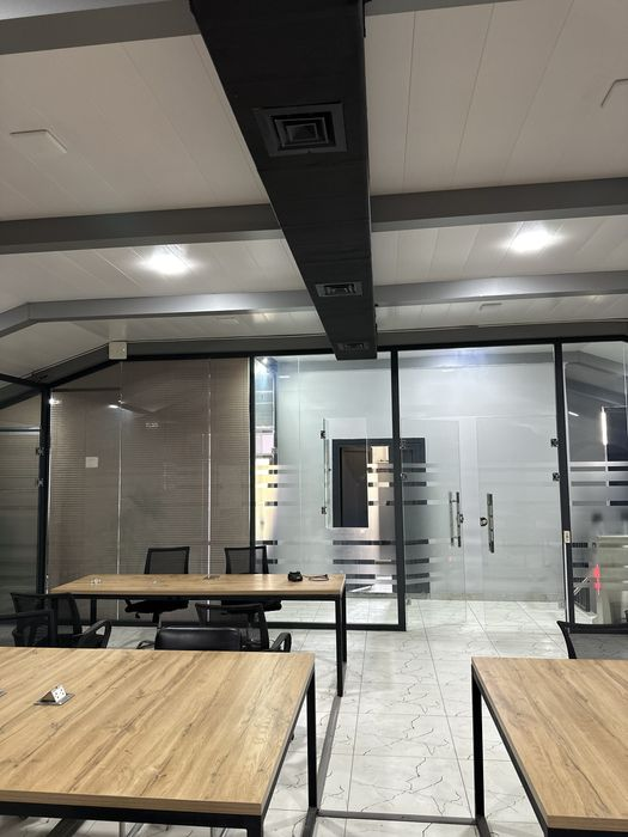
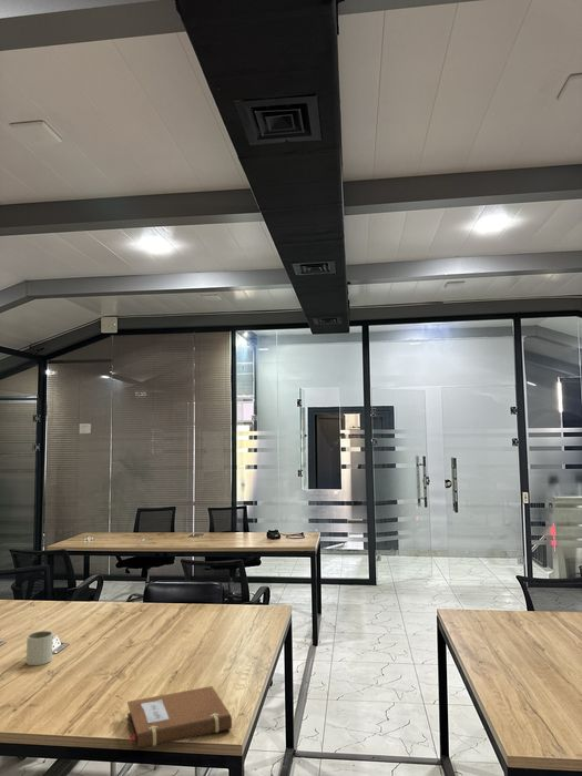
+ mug [25,630,54,666]
+ notebook [126,685,233,751]
